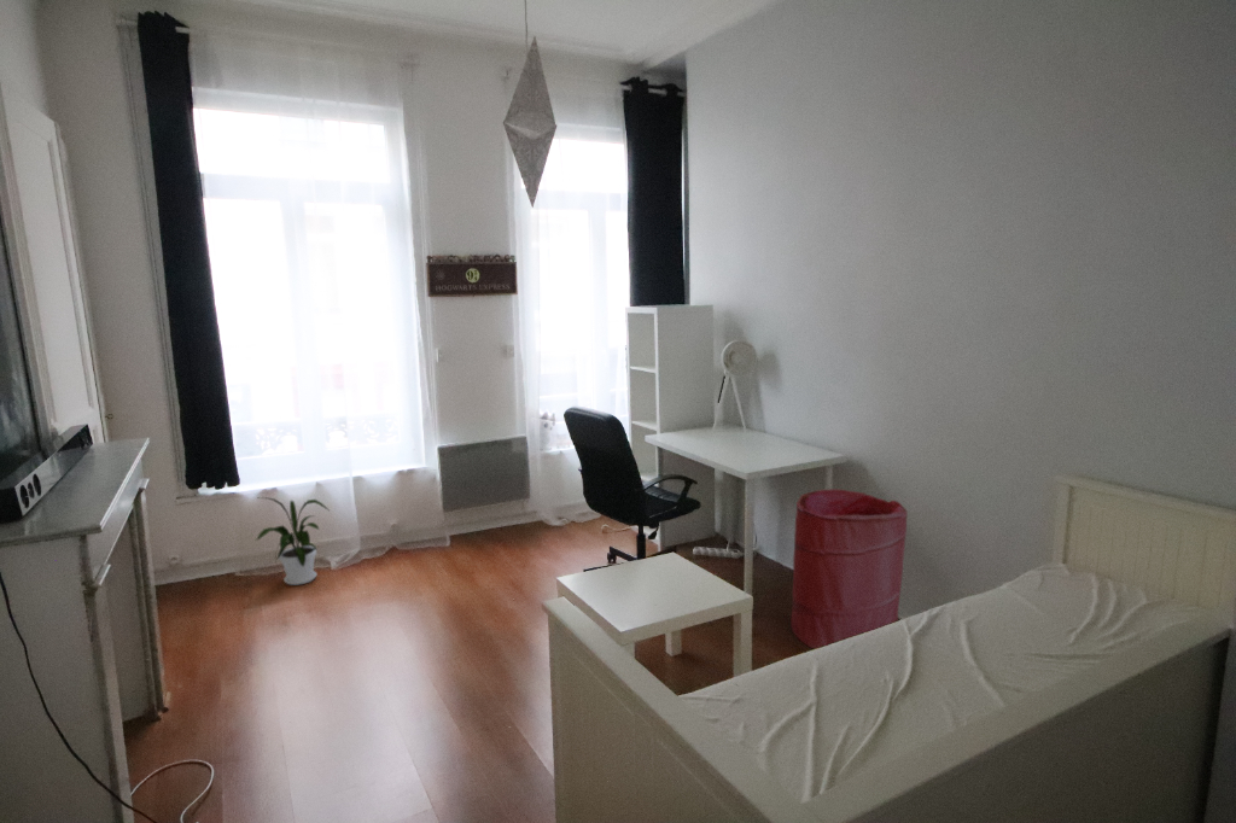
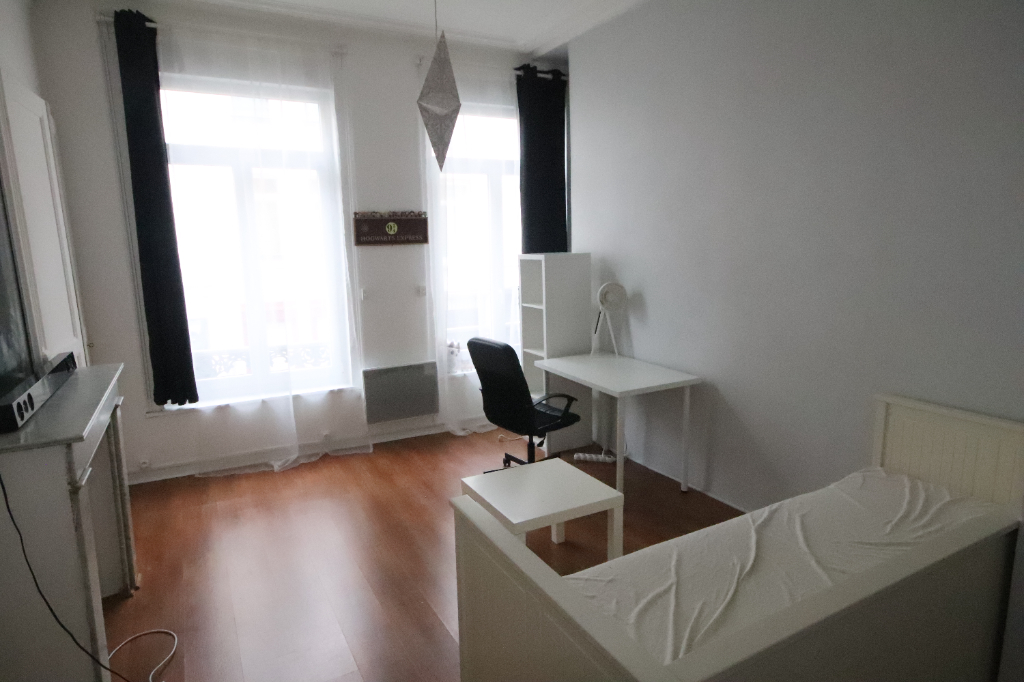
- house plant [255,496,330,586]
- laundry hamper [791,489,909,650]
